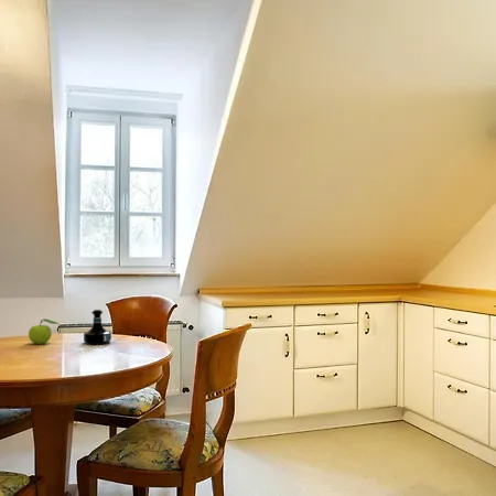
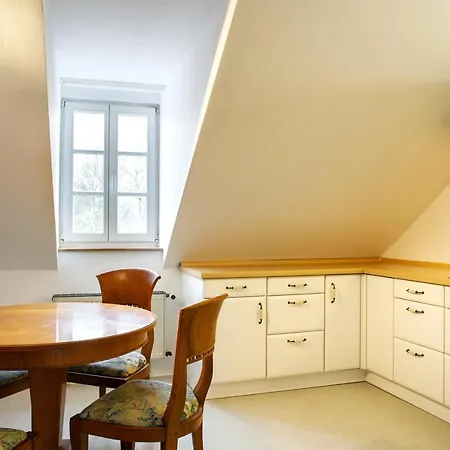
- fruit [28,317,61,345]
- tequila bottle [83,309,112,346]
